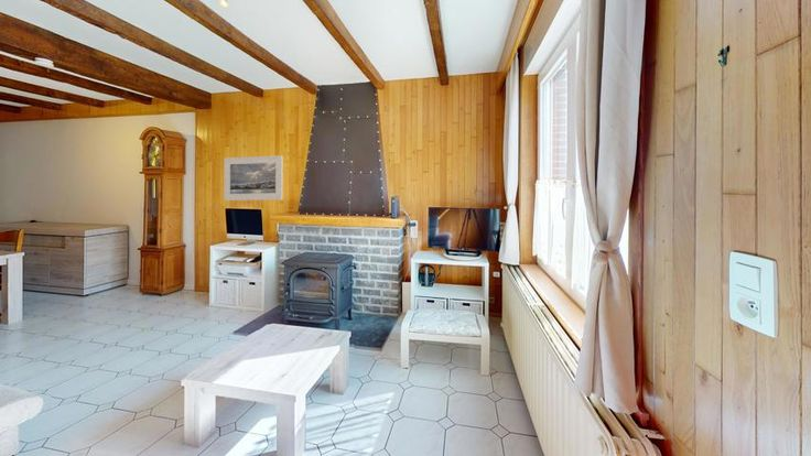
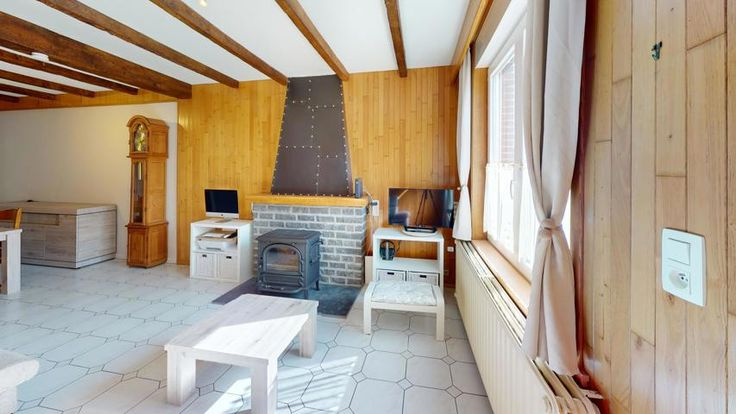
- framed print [223,154,284,202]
